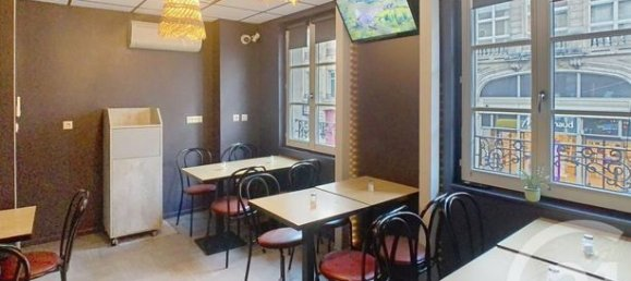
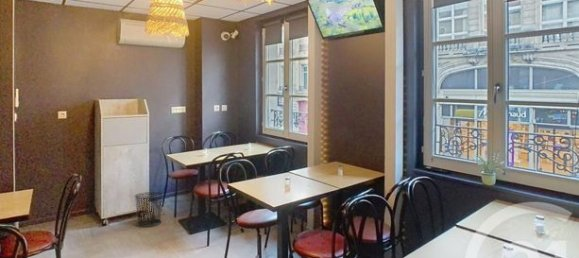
+ waste bin [134,191,164,227]
